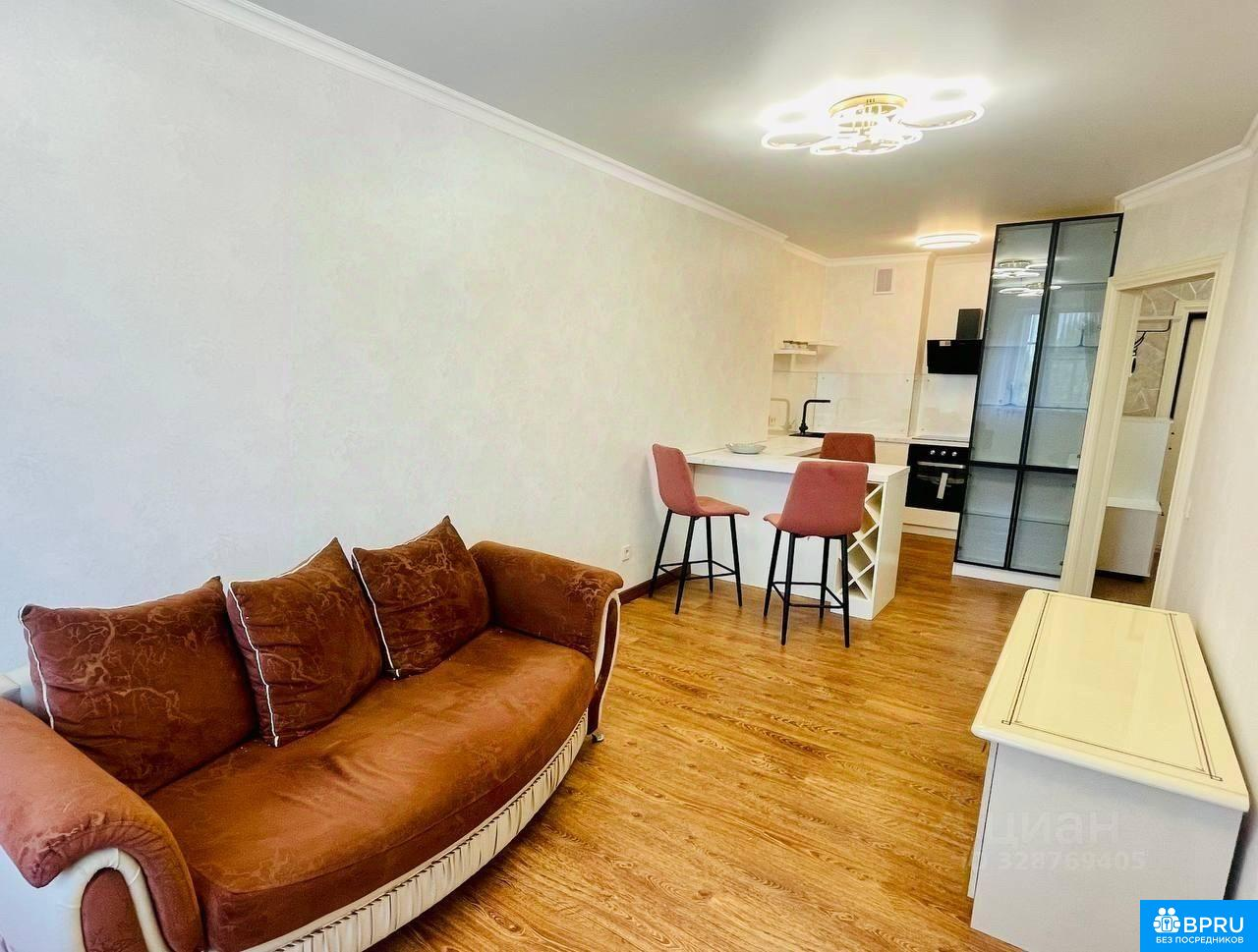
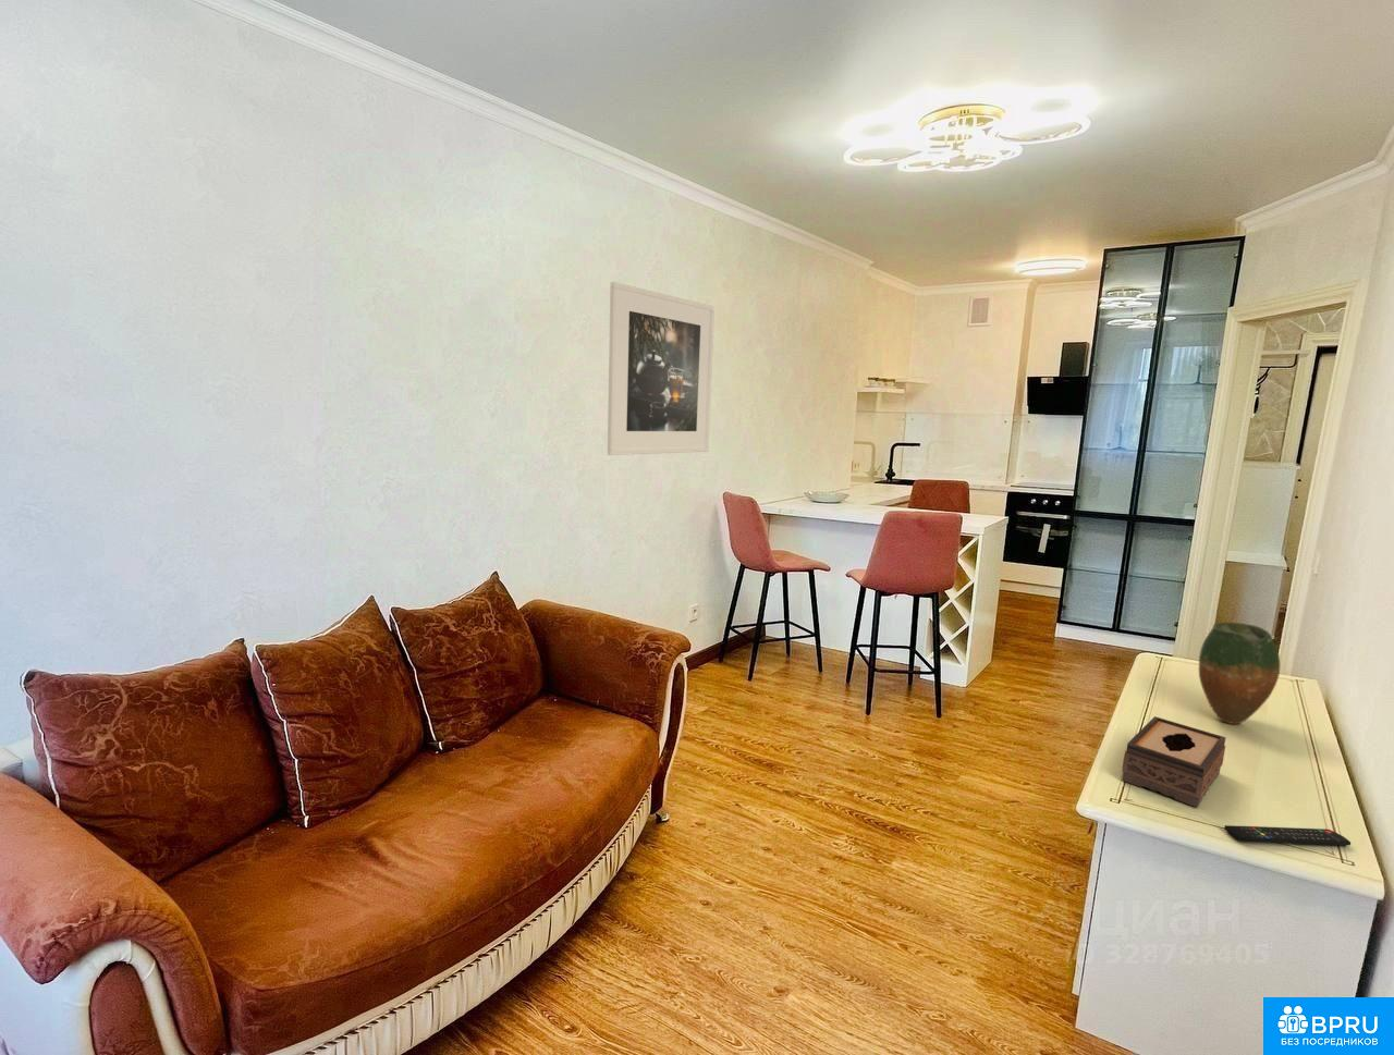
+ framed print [606,280,716,457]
+ tissue box [1120,715,1227,809]
+ vase [1198,622,1281,725]
+ remote control [1223,824,1352,846]
